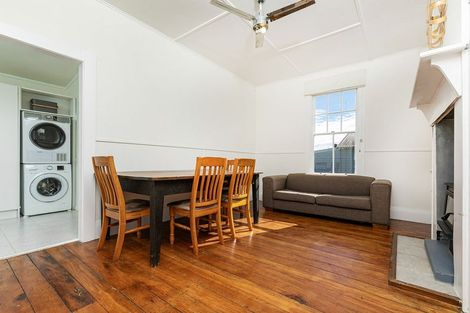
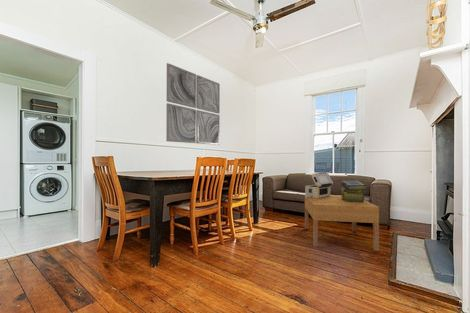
+ coffee table [304,194,380,252]
+ decorative box [304,171,334,199]
+ stack of books [340,180,367,202]
+ wall art [165,62,221,146]
